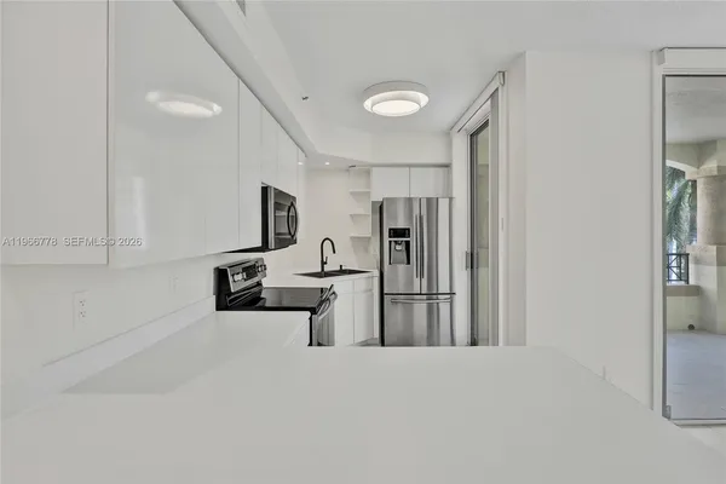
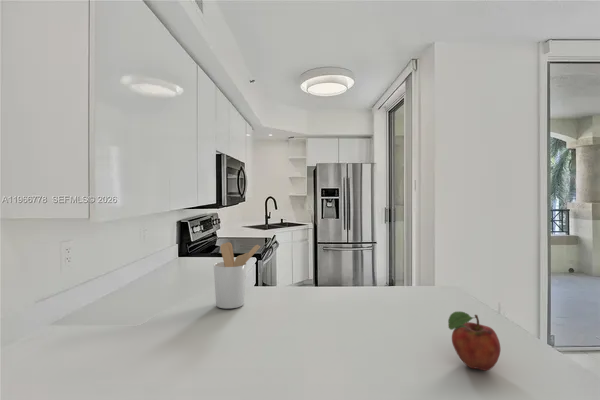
+ fruit [447,310,501,372]
+ utensil holder [213,241,261,309]
